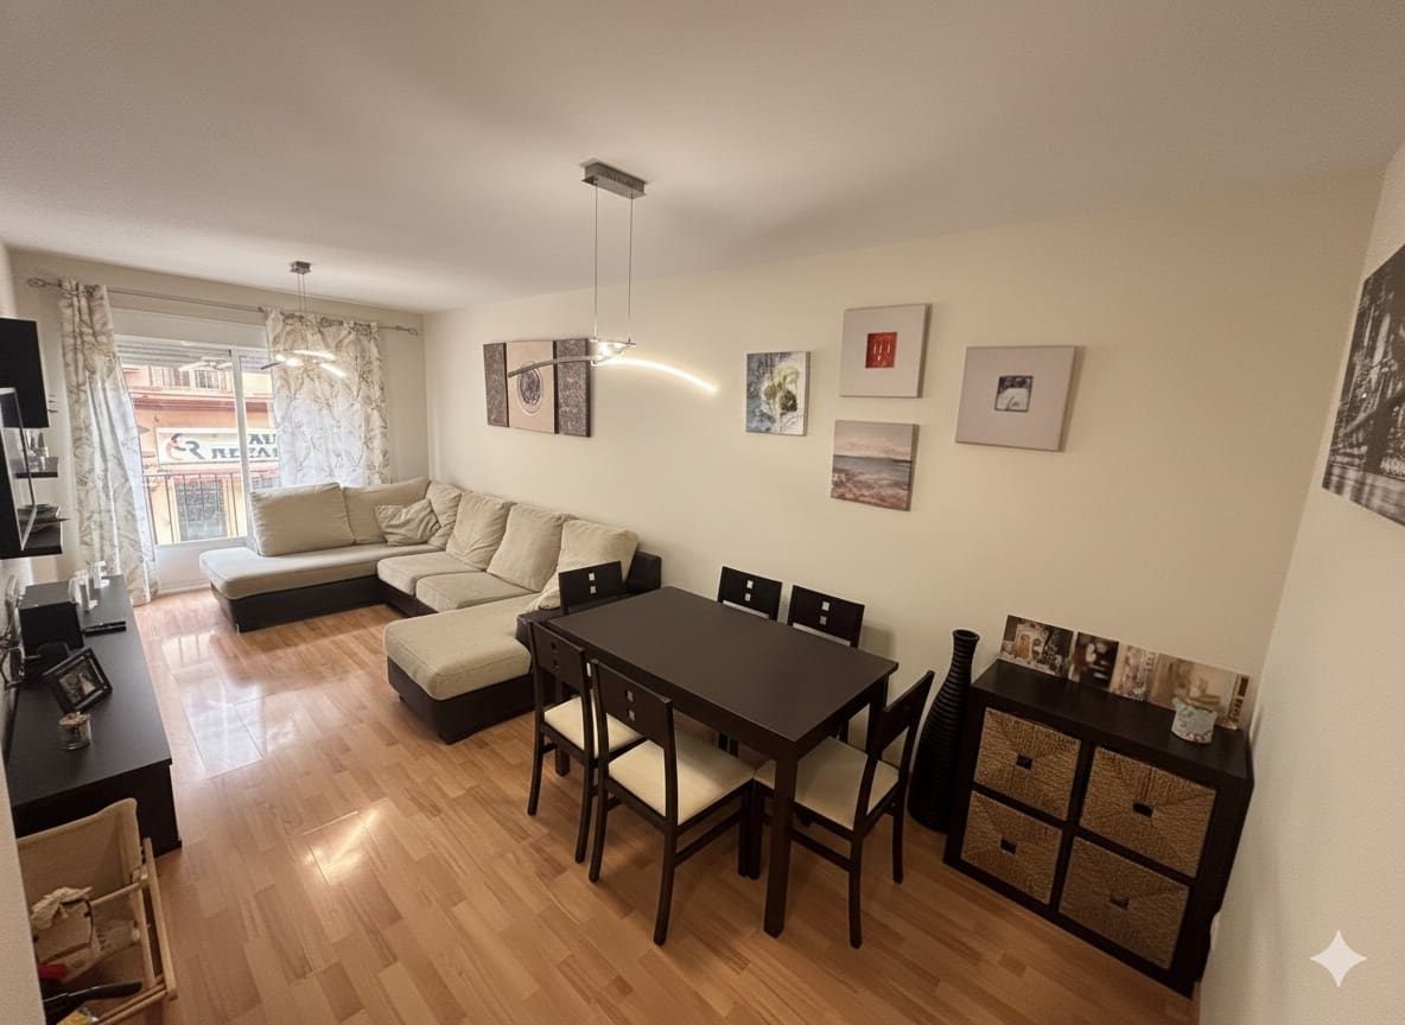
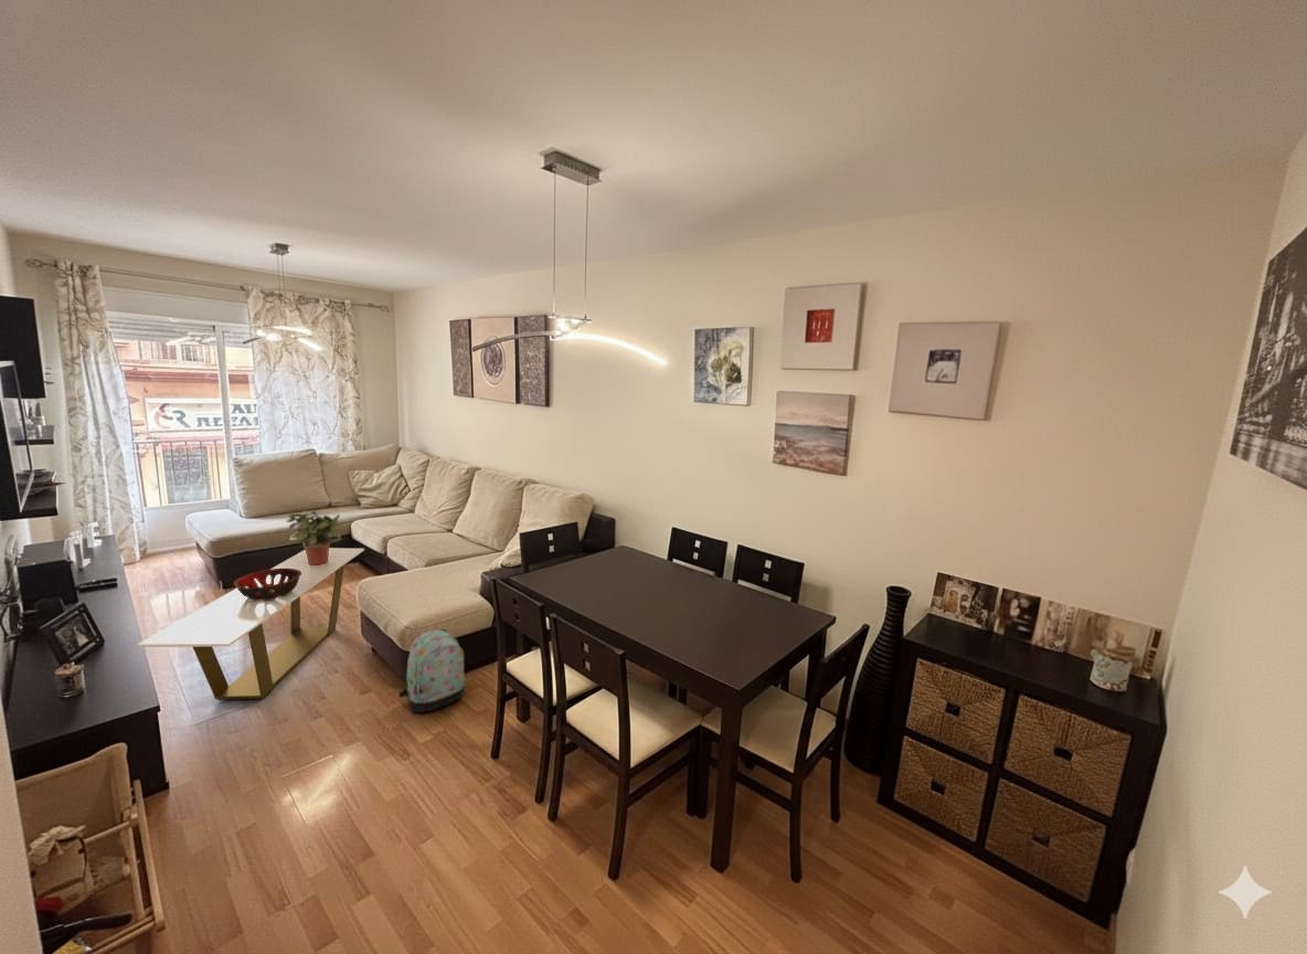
+ potted plant [285,509,343,565]
+ decorative bowl [232,568,301,601]
+ coffee table [136,547,365,701]
+ backpack [397,628,466,713]
